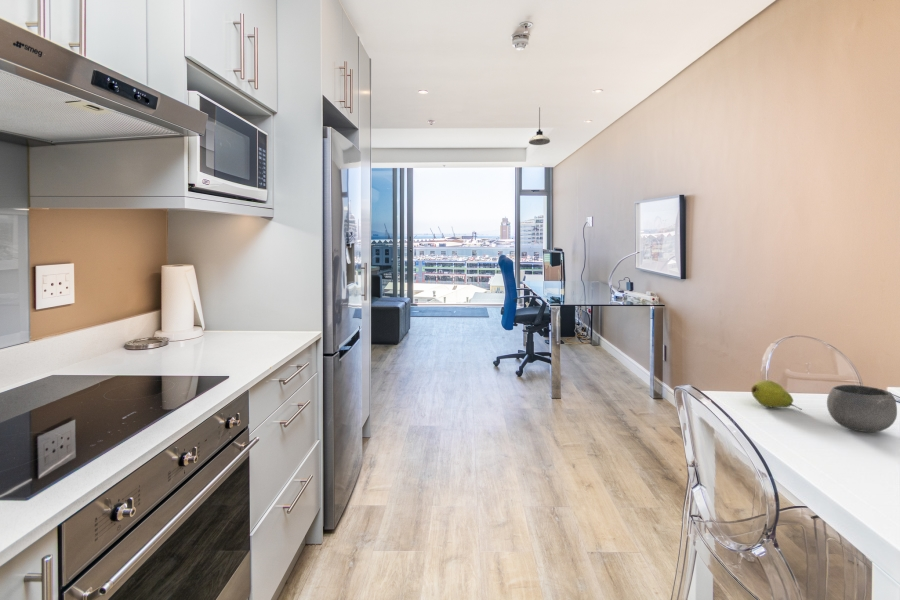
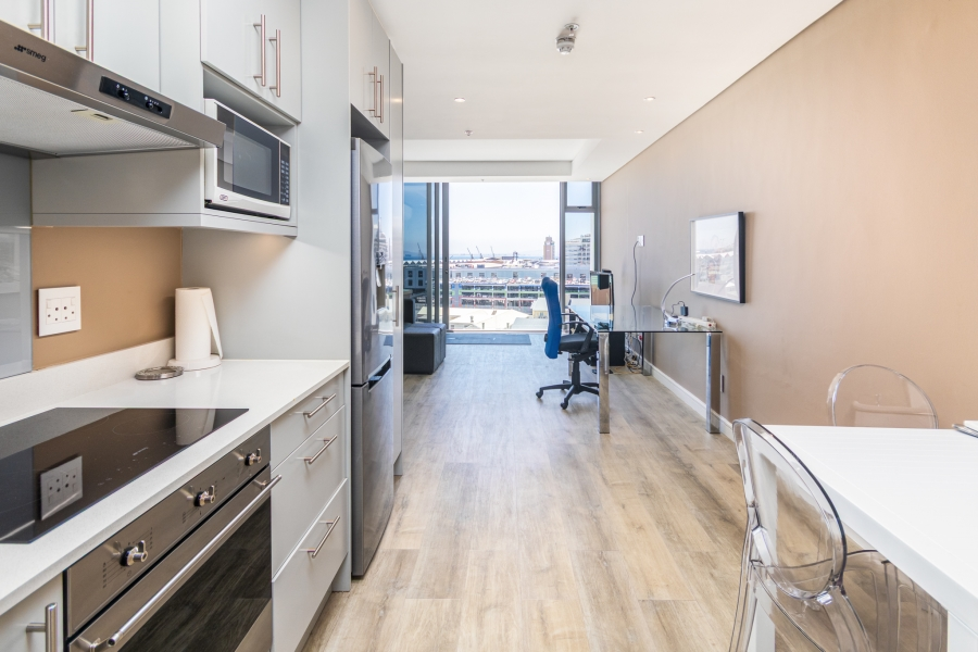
- pendant light [528,106,551,146]
- bowl [826,384,898,433]
- fruit [750,379,802,411]
